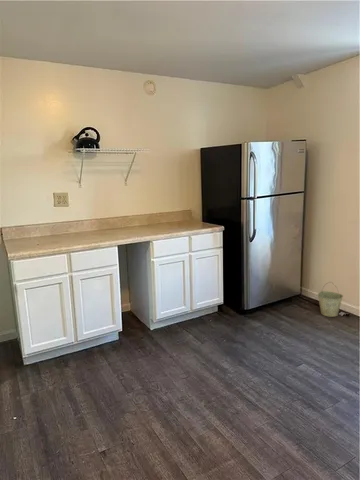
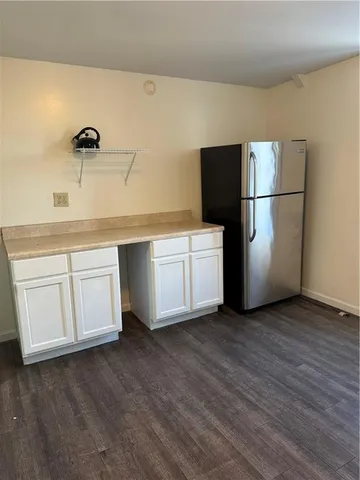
- bucket [317,281,344,318]
